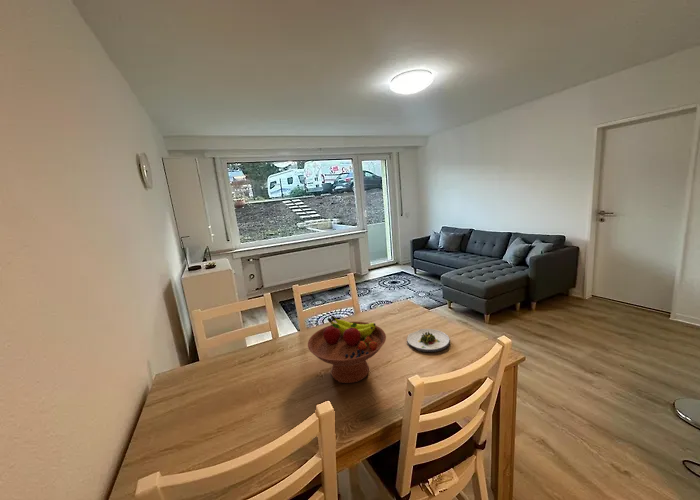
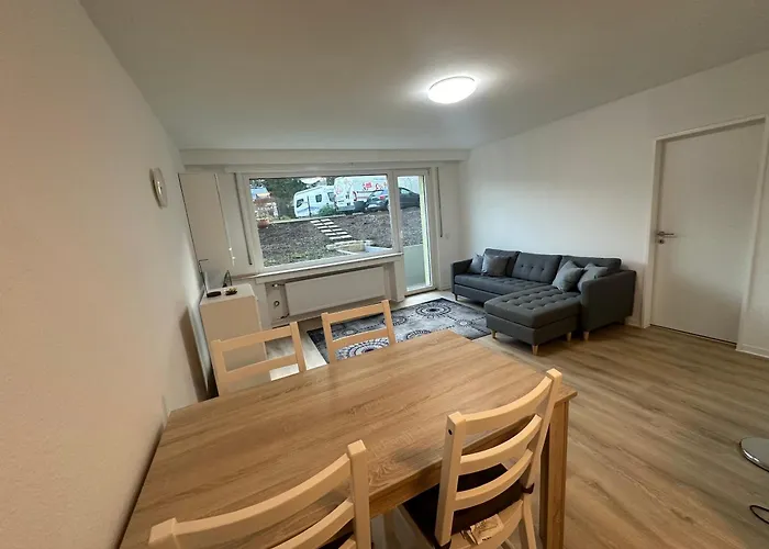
- salad plate [406,328,451,353]
- fruit bowl [307,315,387,384]
